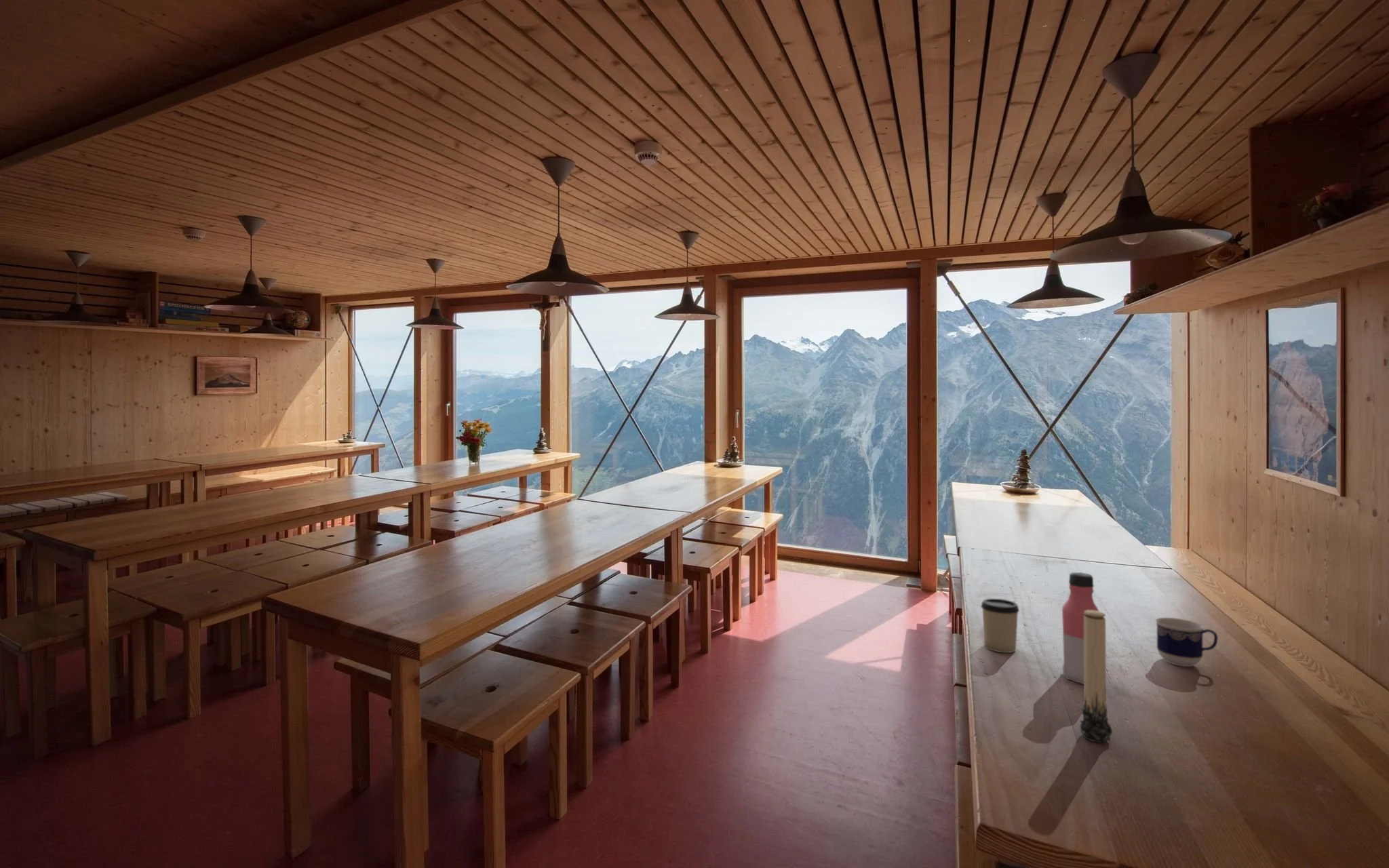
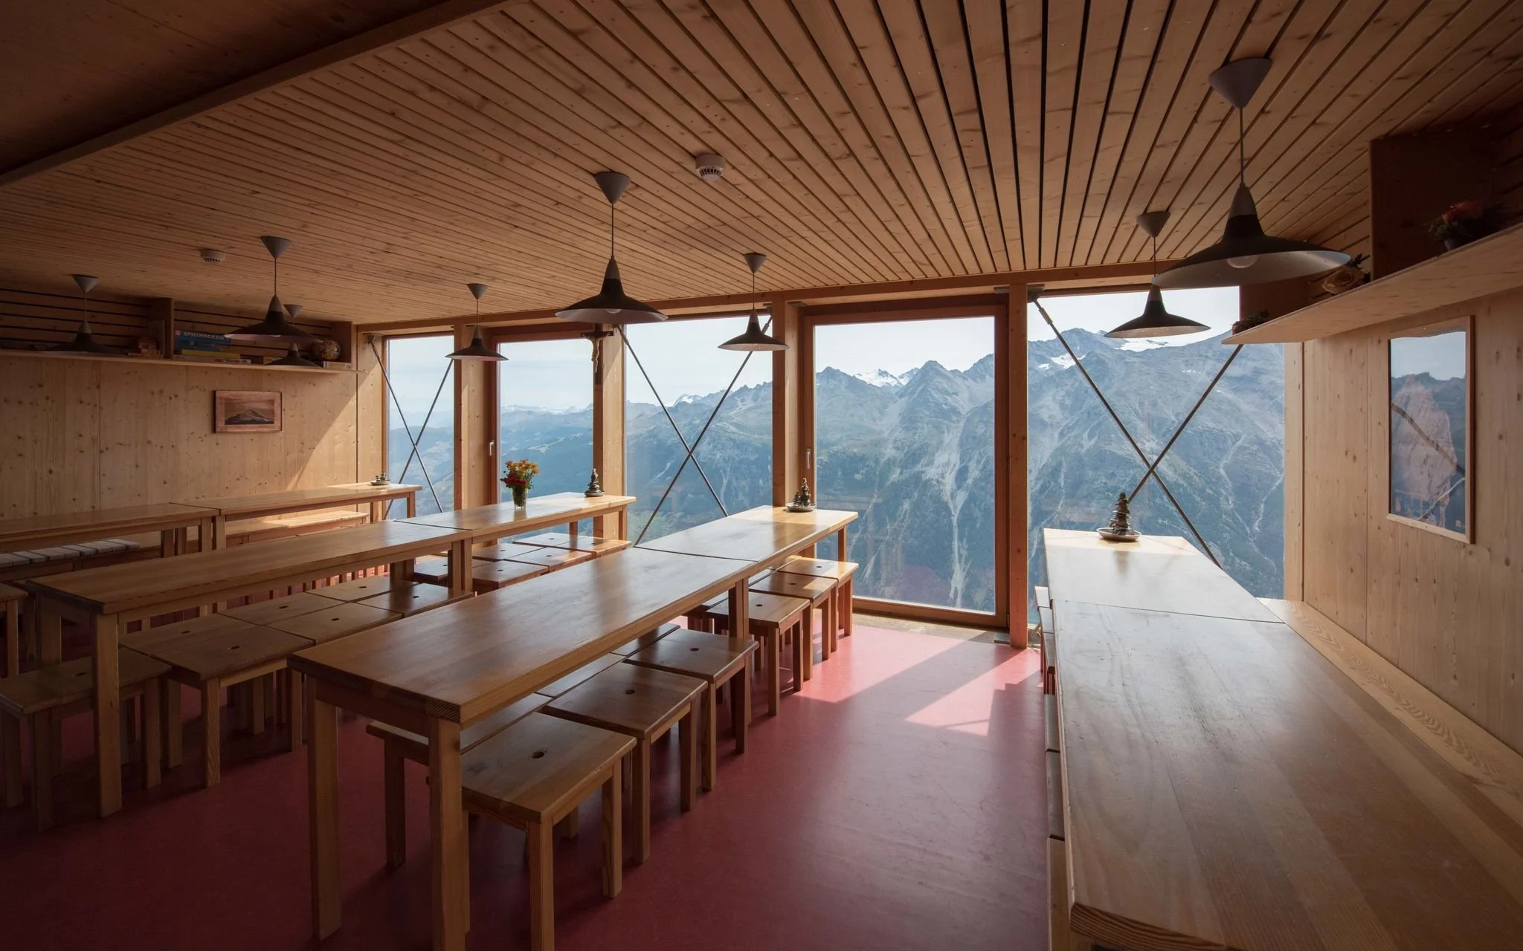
- water bottle [1061,572,1100,685]
- candle [1079,610,1113,743]
- cup [980,598,1020,654]
- cup [1155,617,1219,667]
